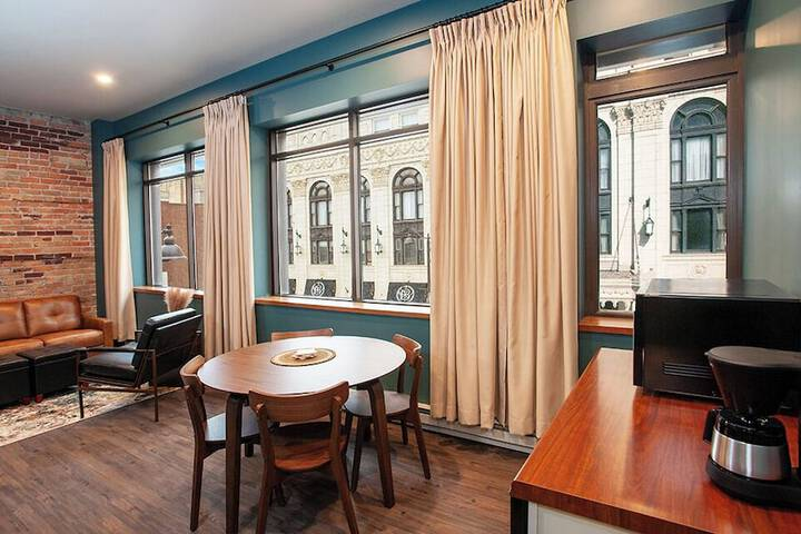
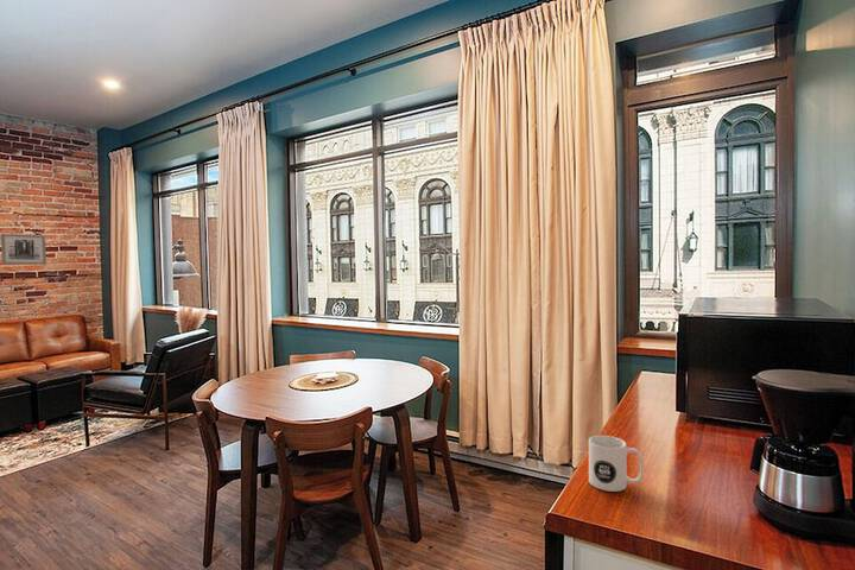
+ wall art [0,233,48,266]
+ mug [588,435,645,493]
